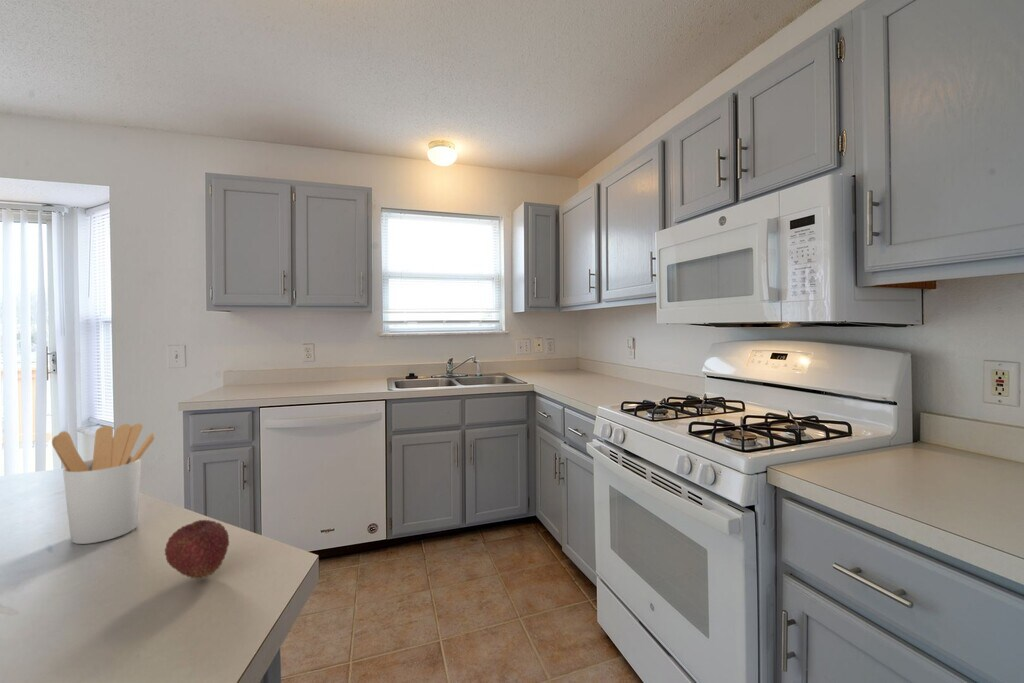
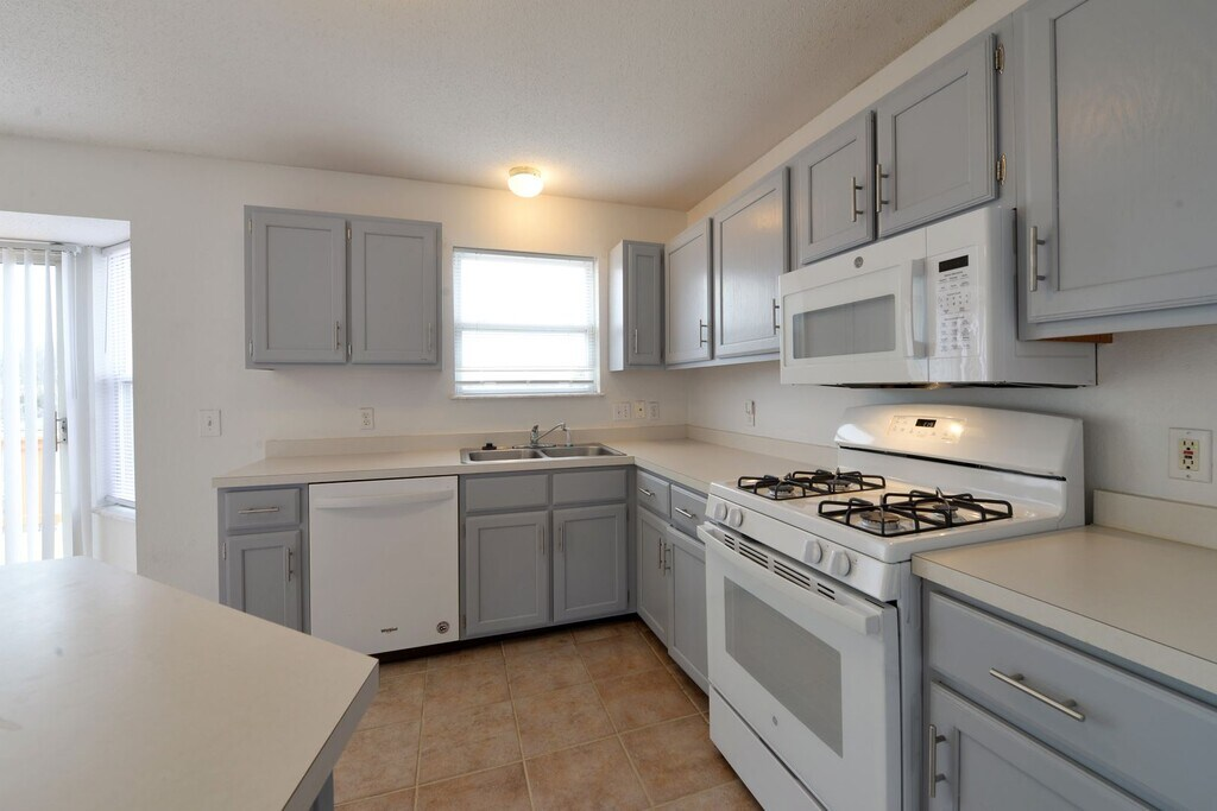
- fruit [164,519,230,580]
- utensil holder [51,423,156,545]
